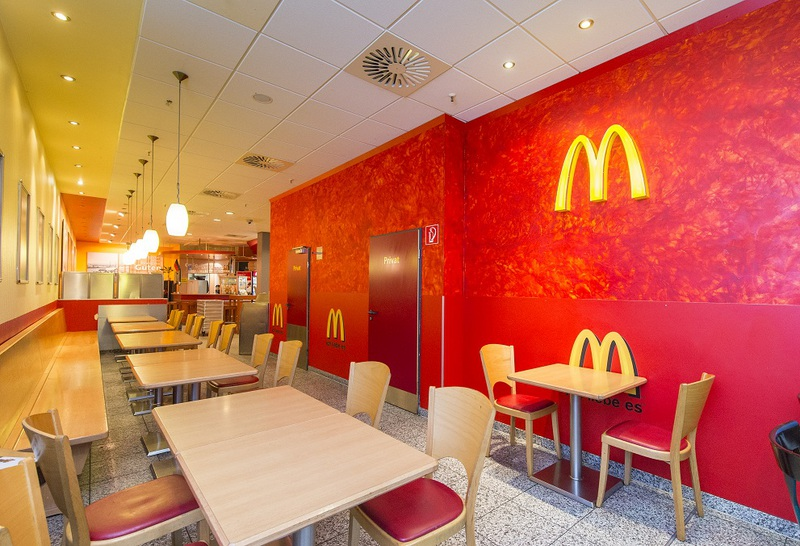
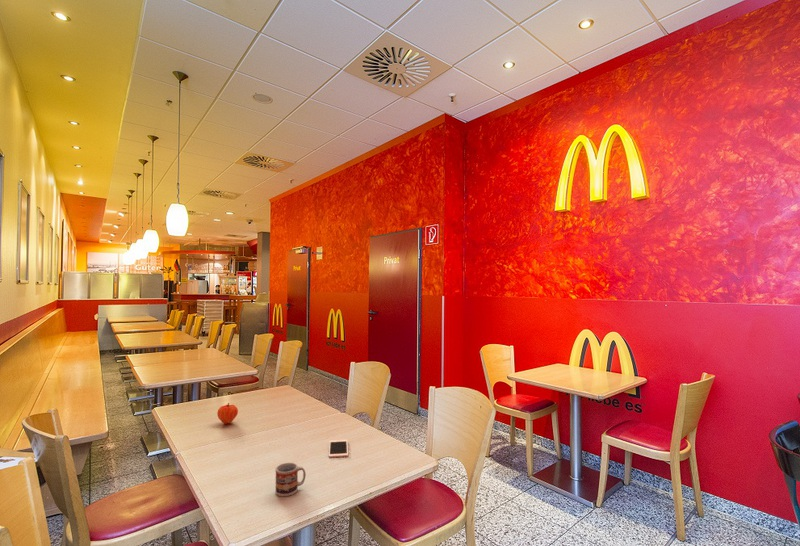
+ cell phone [328,439,349,458]
+ fruit [216,402,239,425]
+ cup [275,462,307,497]
